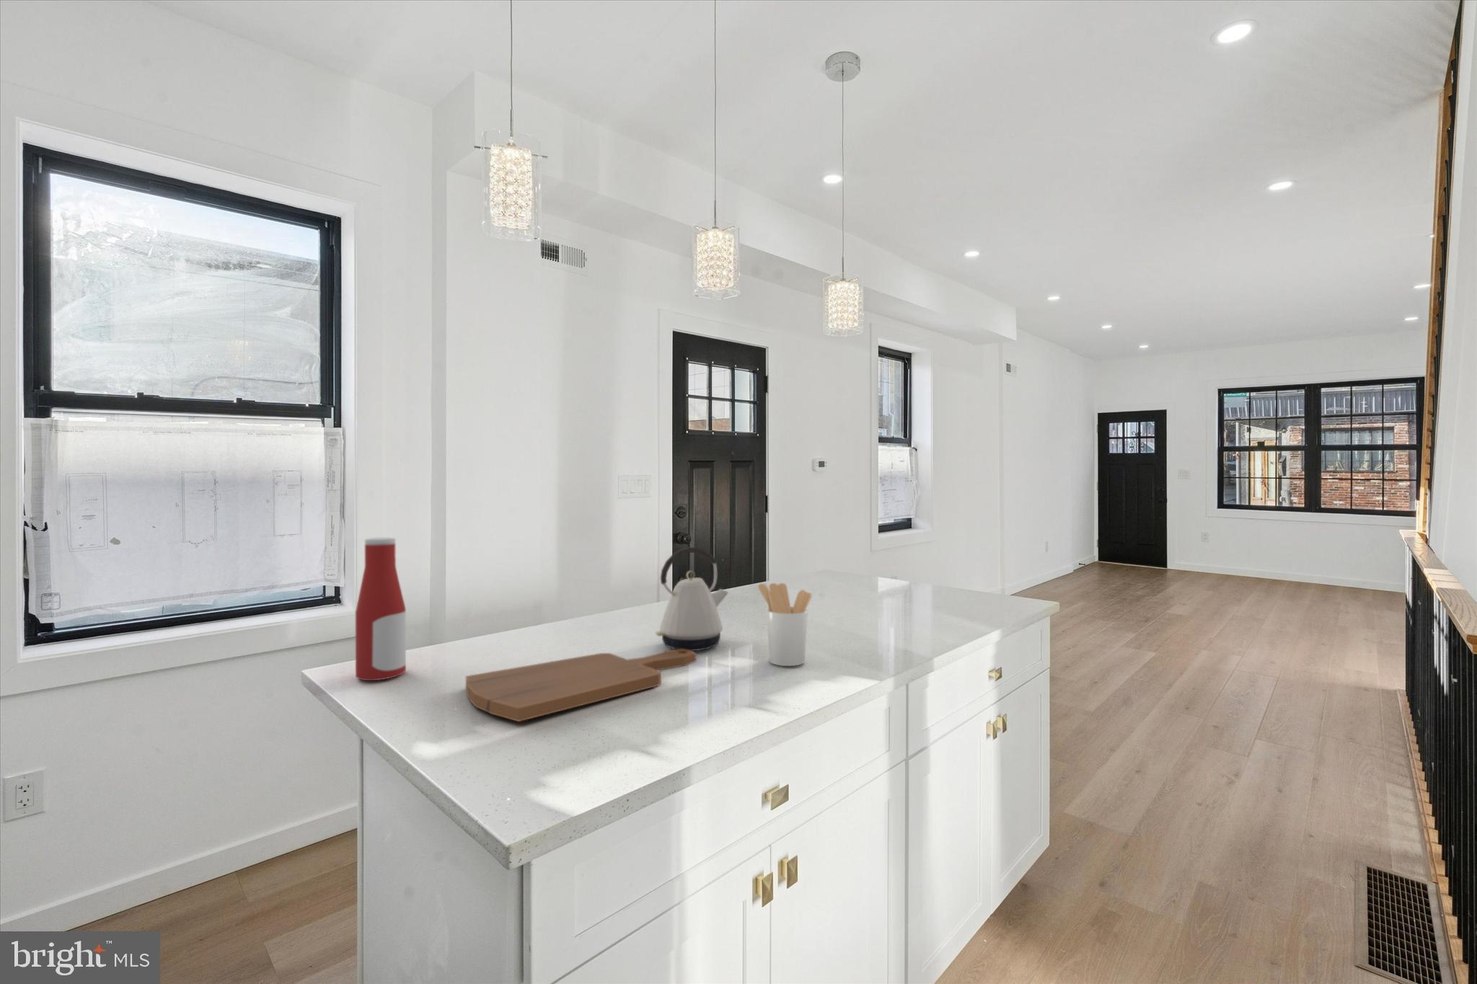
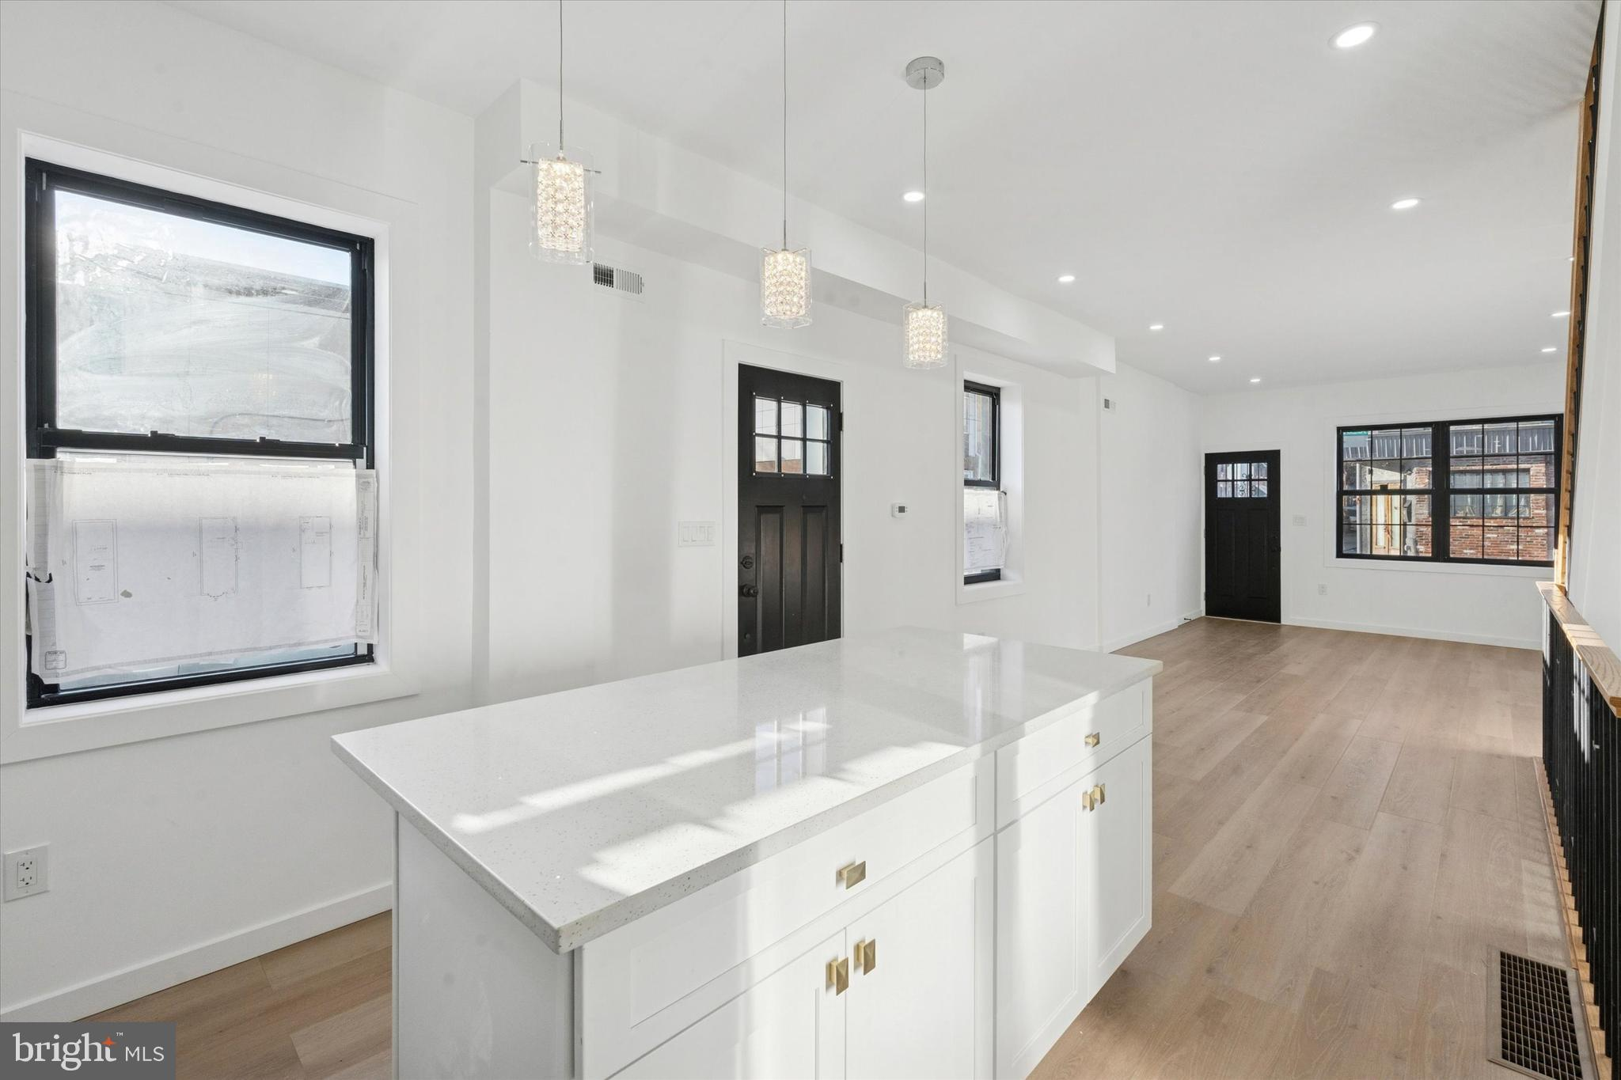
- cutting board [466,649,696,723]
- utensil holder [758,582,813,667]
- kettle [654,547,729,651]
- bottle [355,536,406,681]
